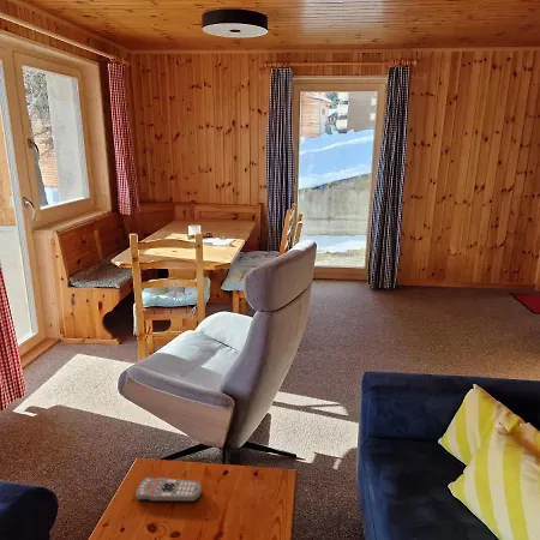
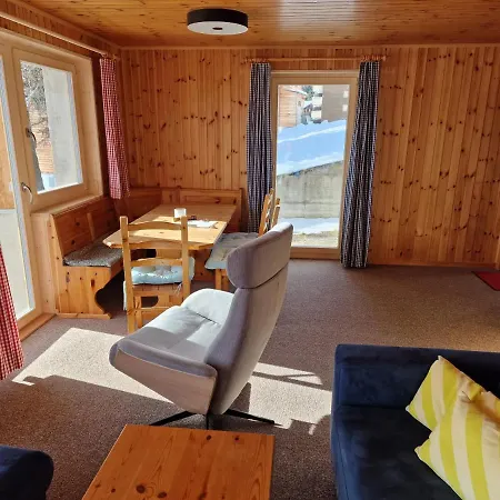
- remote control [134,476,203,503]
